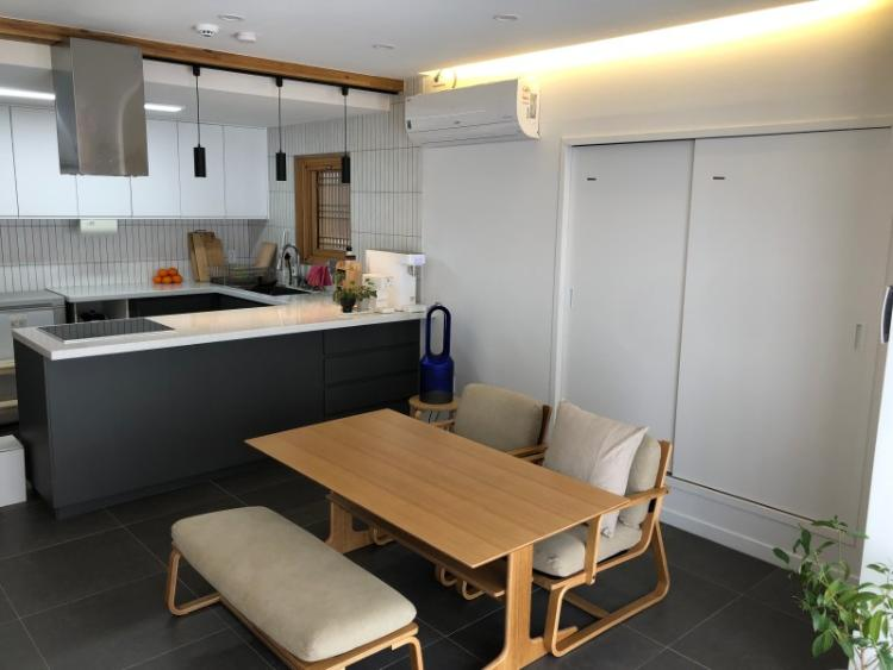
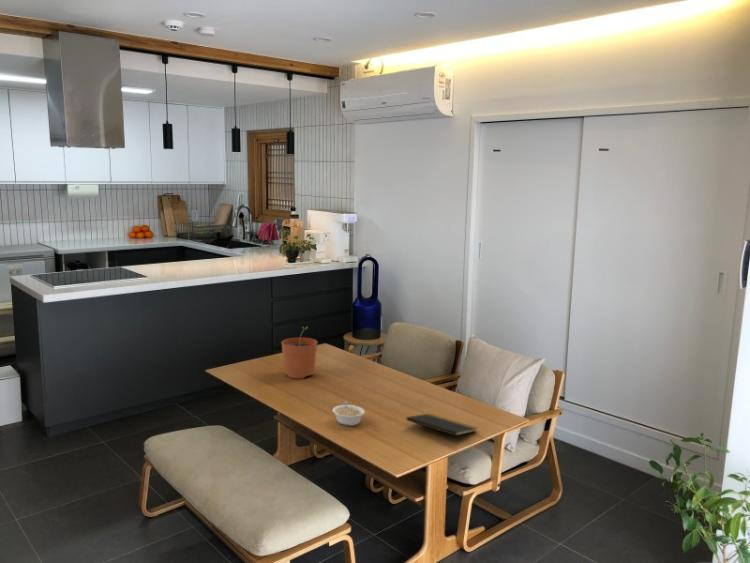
+ plant pot [280,326,318,379]
+ legume [332,399,366,427]
+ notepad [405,413,477,445]
